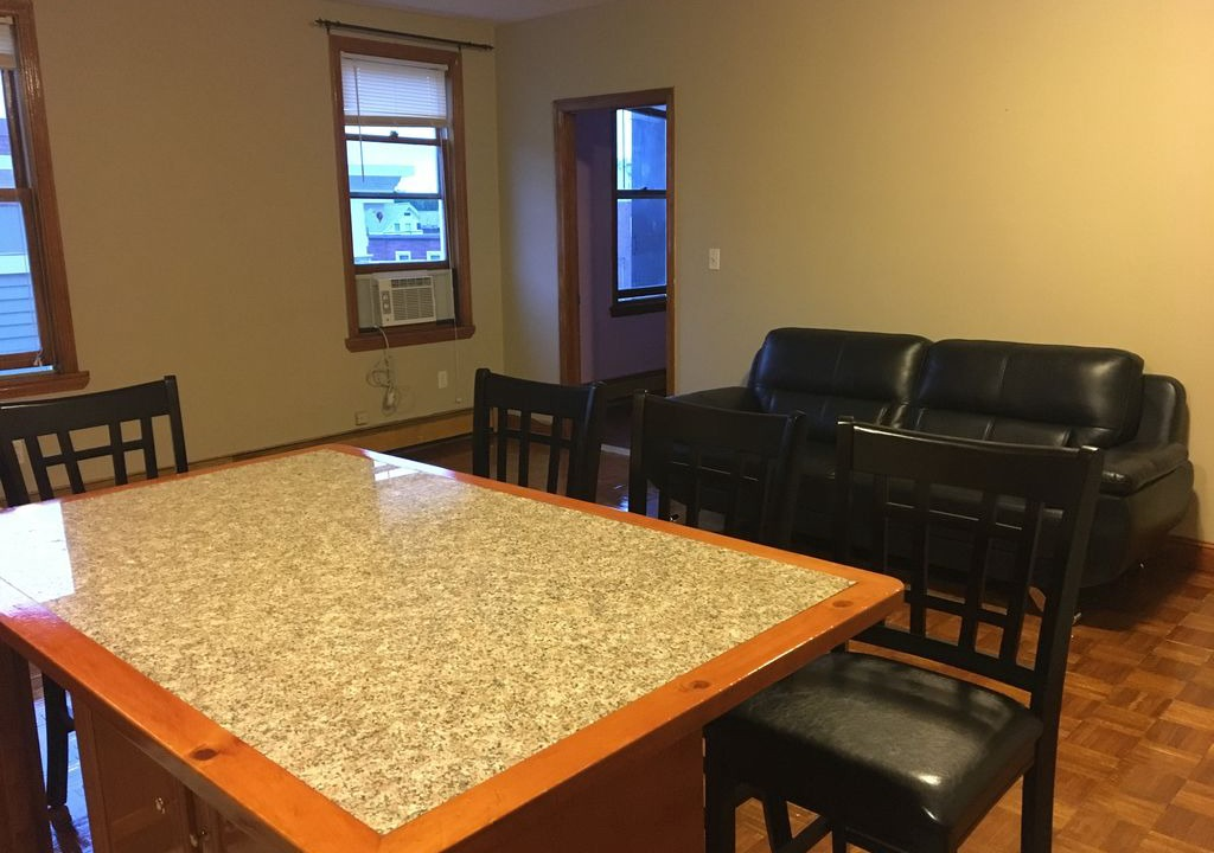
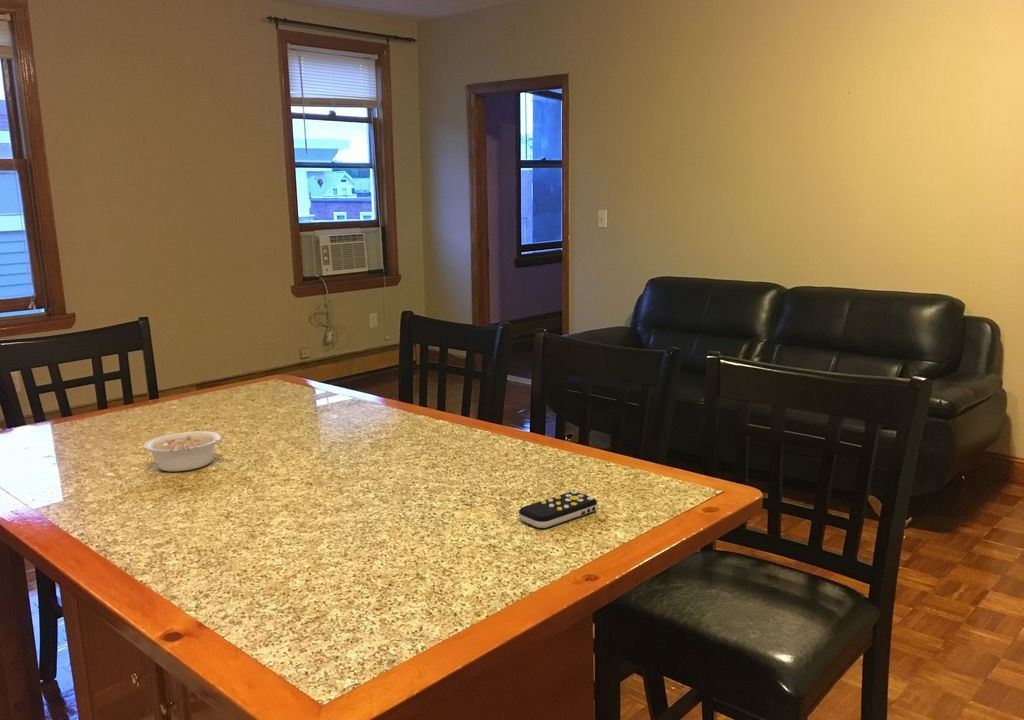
+ legume [143,430,231,472]
+ remote control [518,490,598,529]
